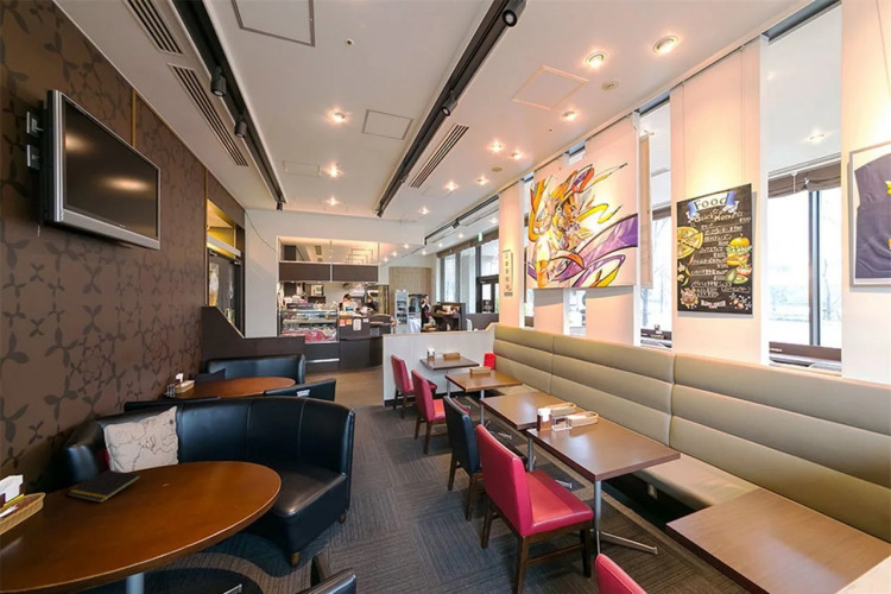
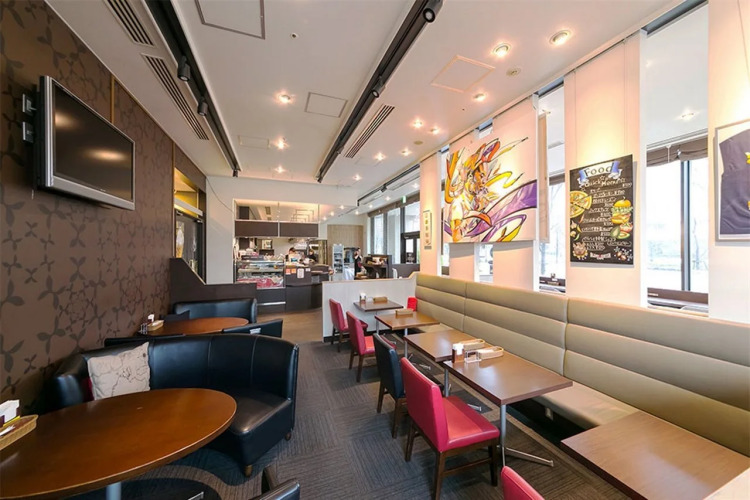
- notepad [65,468,143,504]
